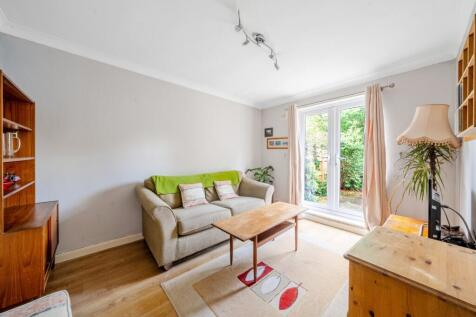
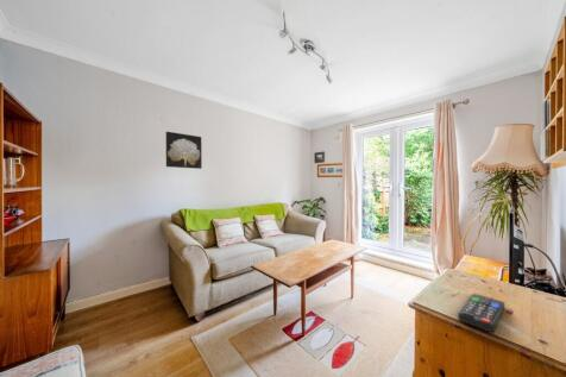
+ remote control [457,293,505,333]
+ wall art [164,131,203,170]
